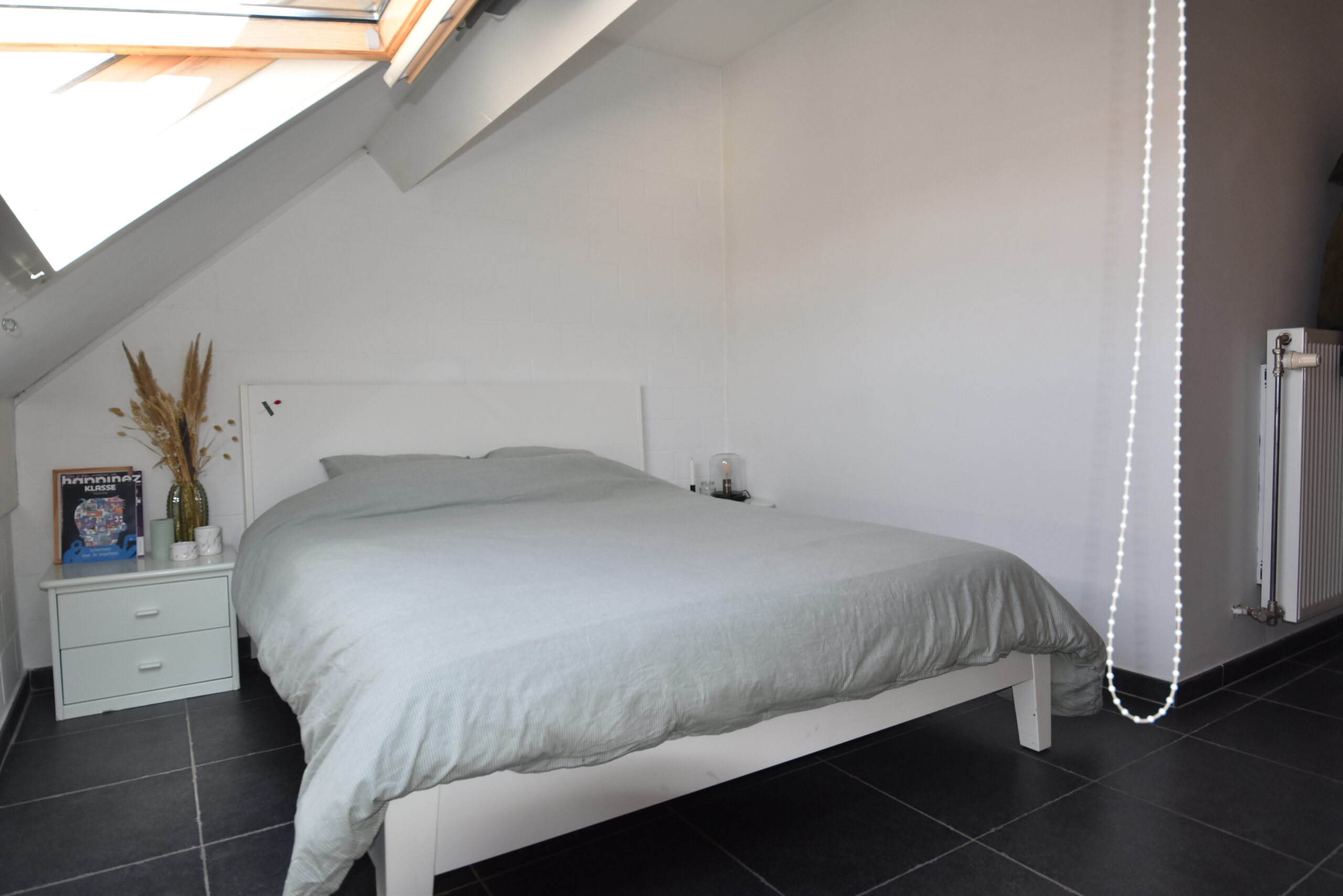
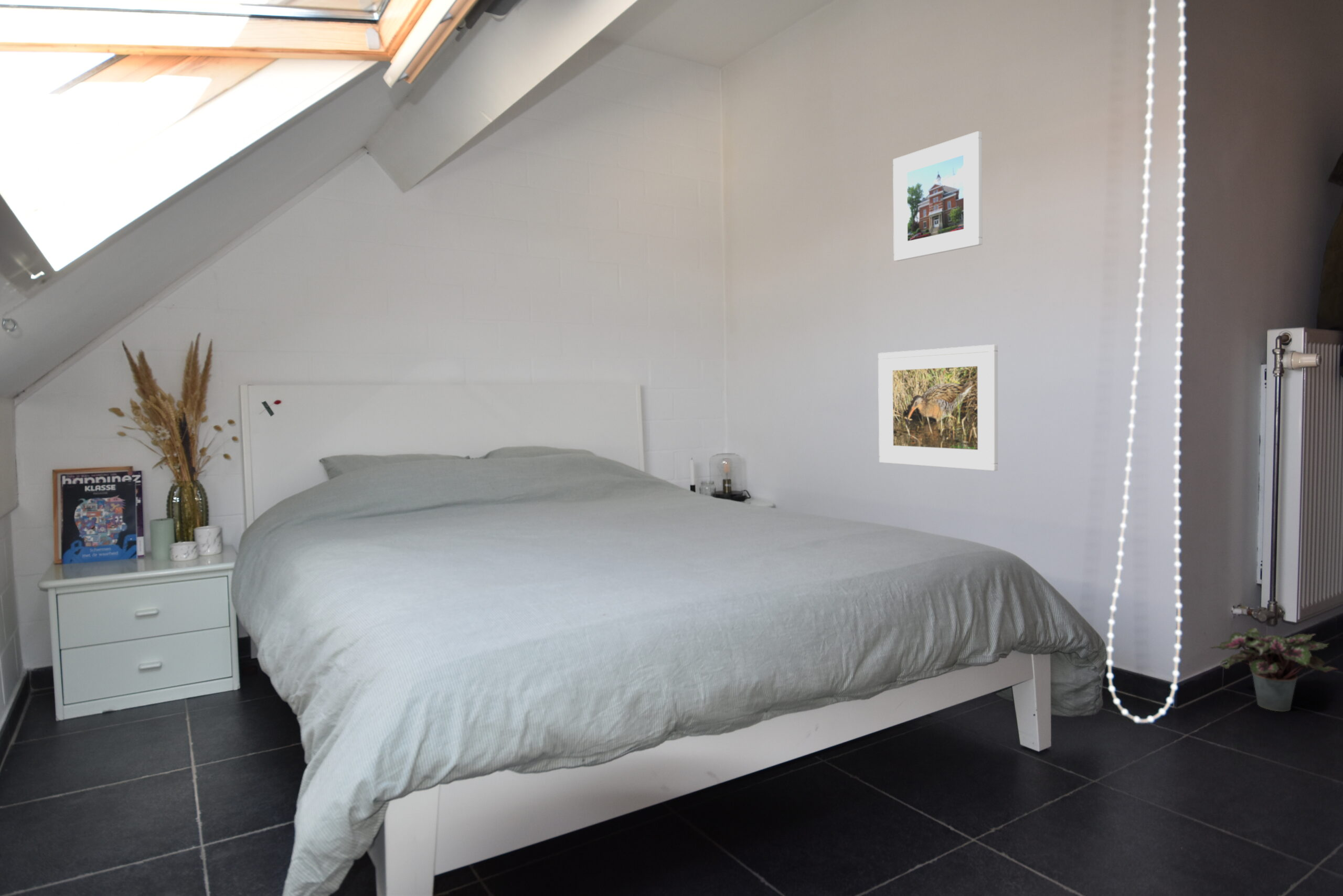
+ potted plant [1206,627,1339,712]
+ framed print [878,344,998,472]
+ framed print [892,131,983,262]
